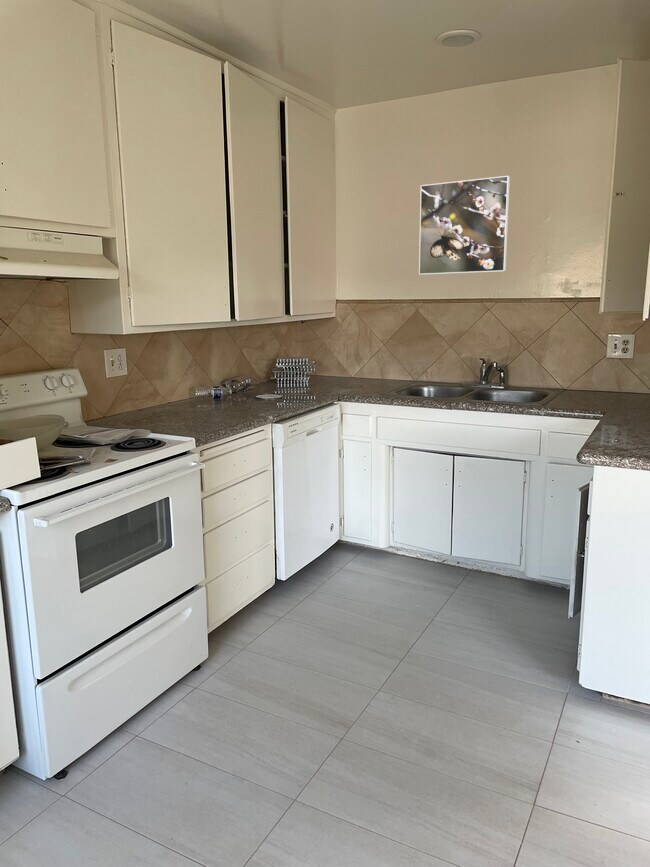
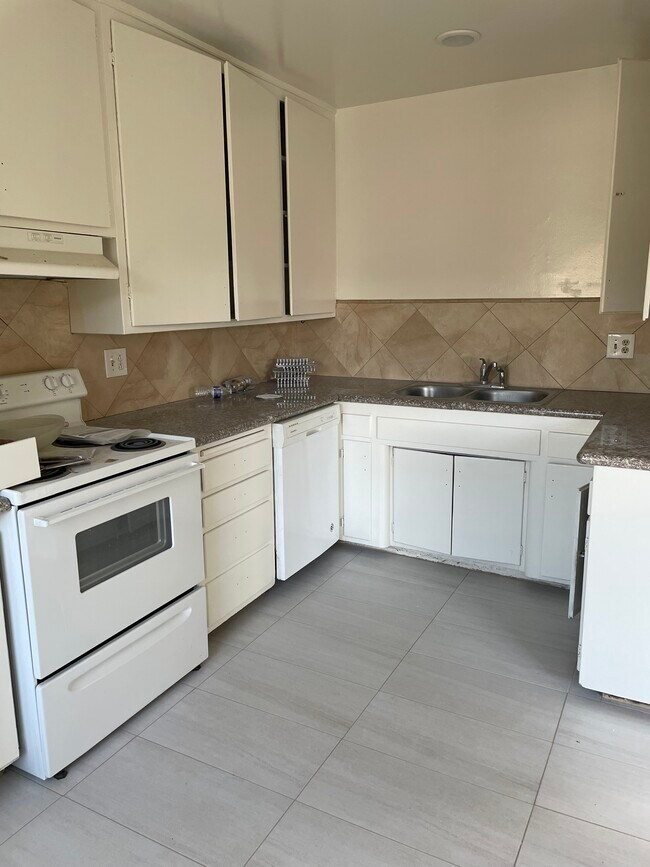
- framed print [418,175,511,276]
